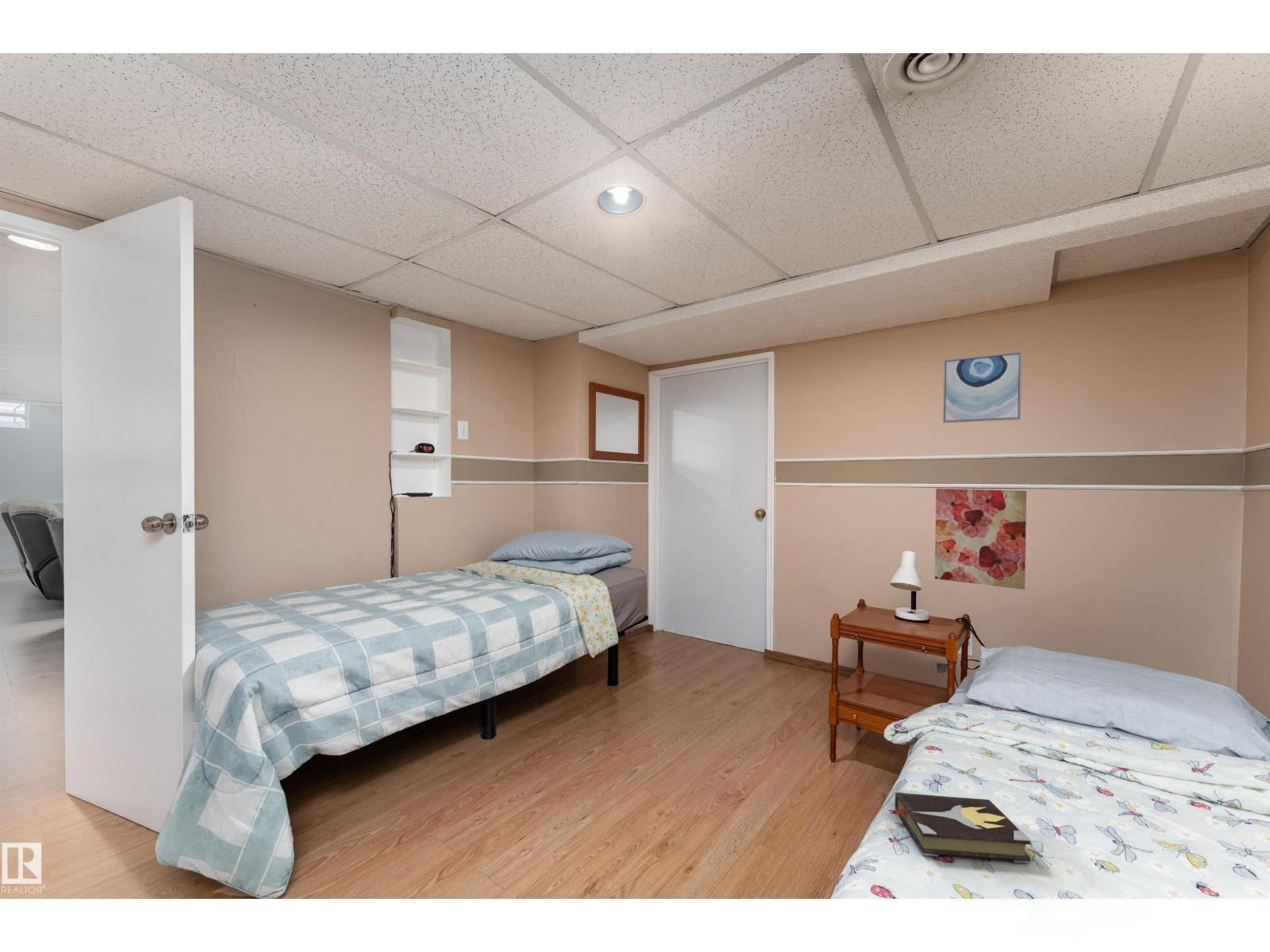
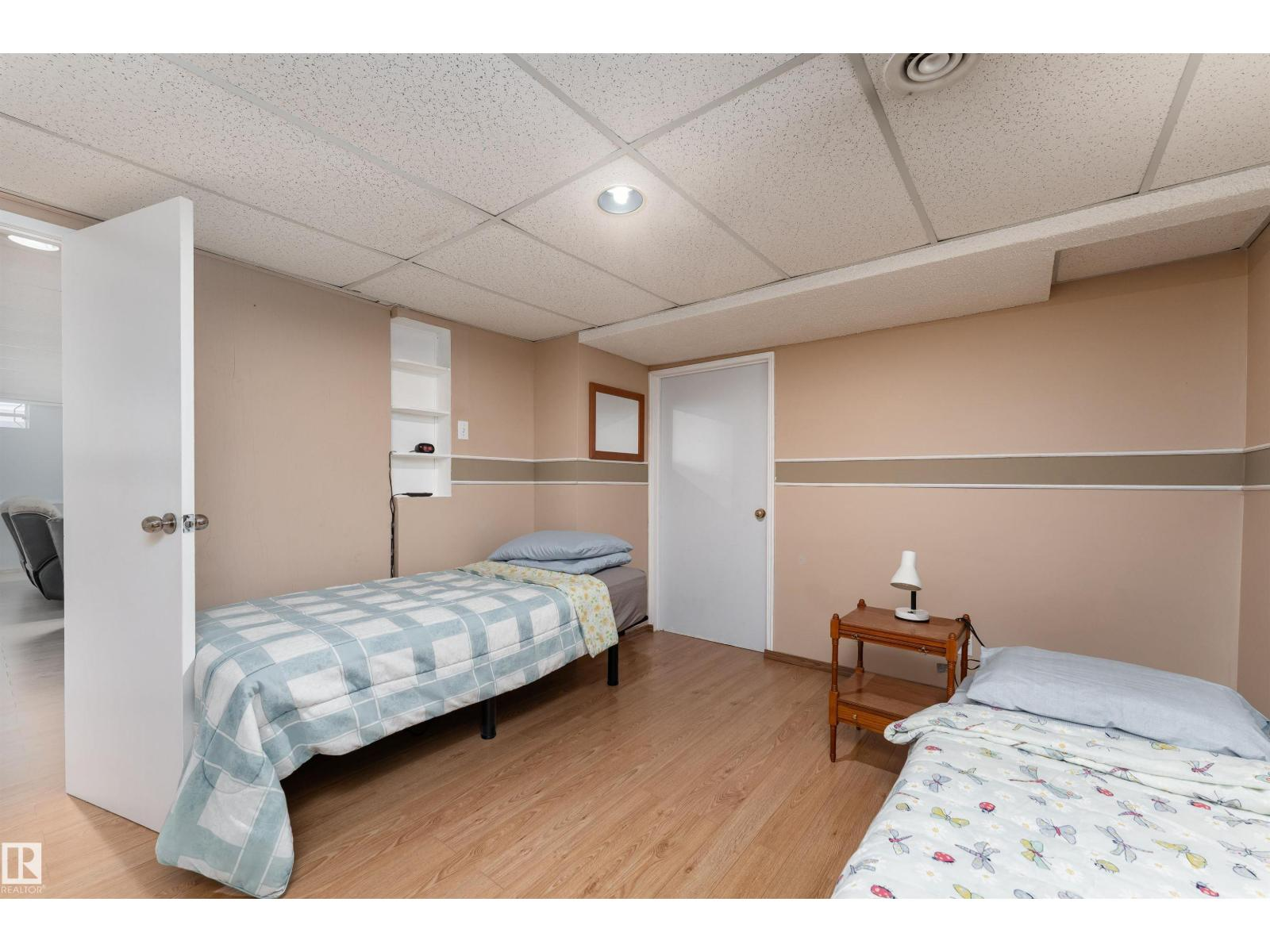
- hardback book [887,792,1032,865]
- wall art [942,351,1022,424]
- wall art [934,488,1027,590]
